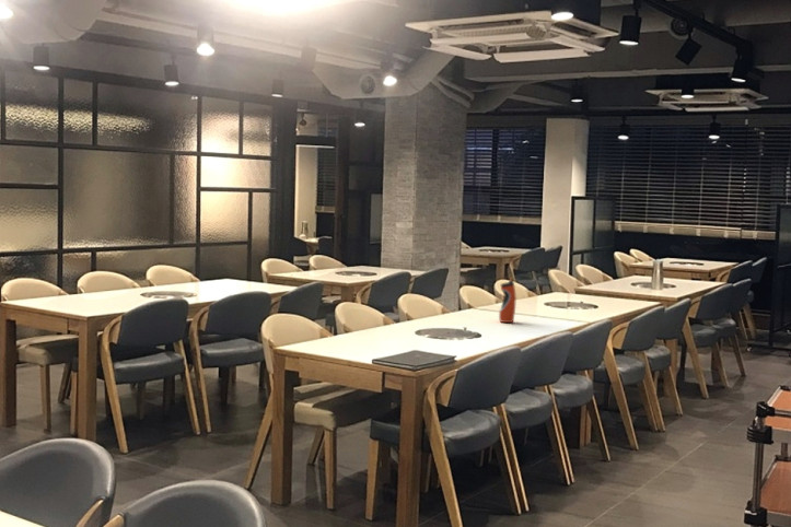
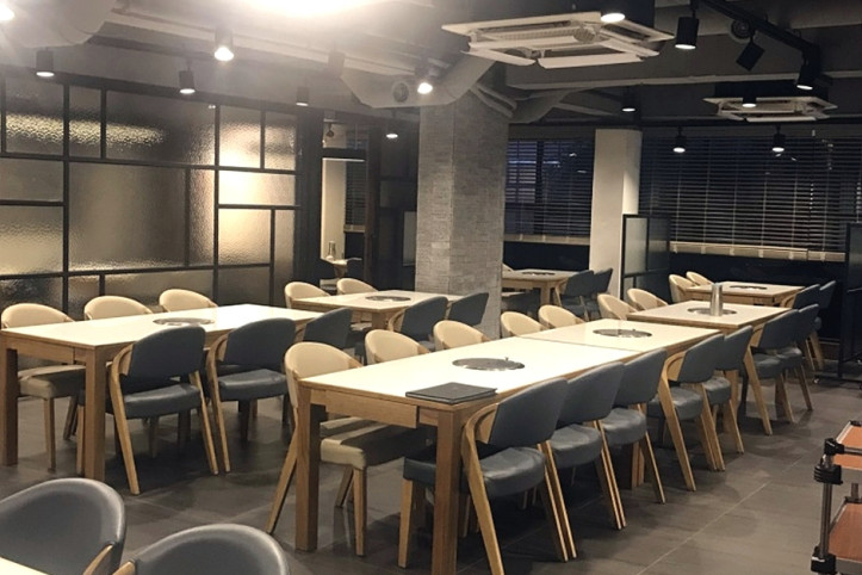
- water bottle [498,278,517,324]
